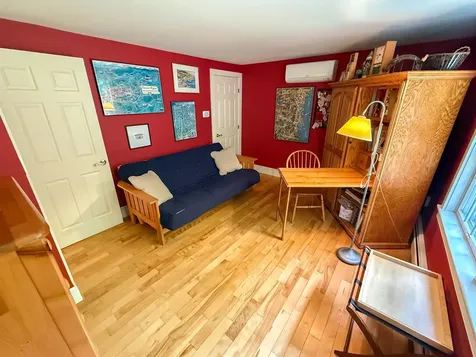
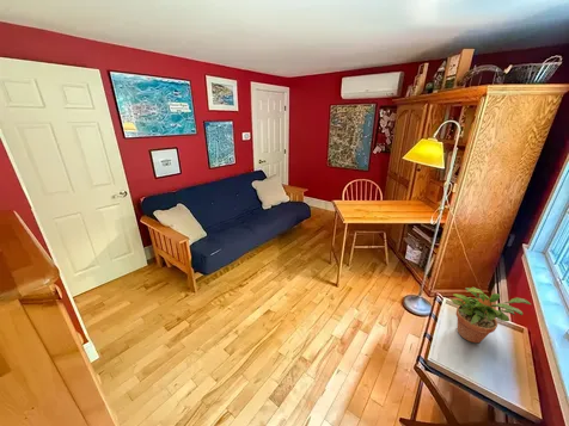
+ potted plant [449,286,532,344]
